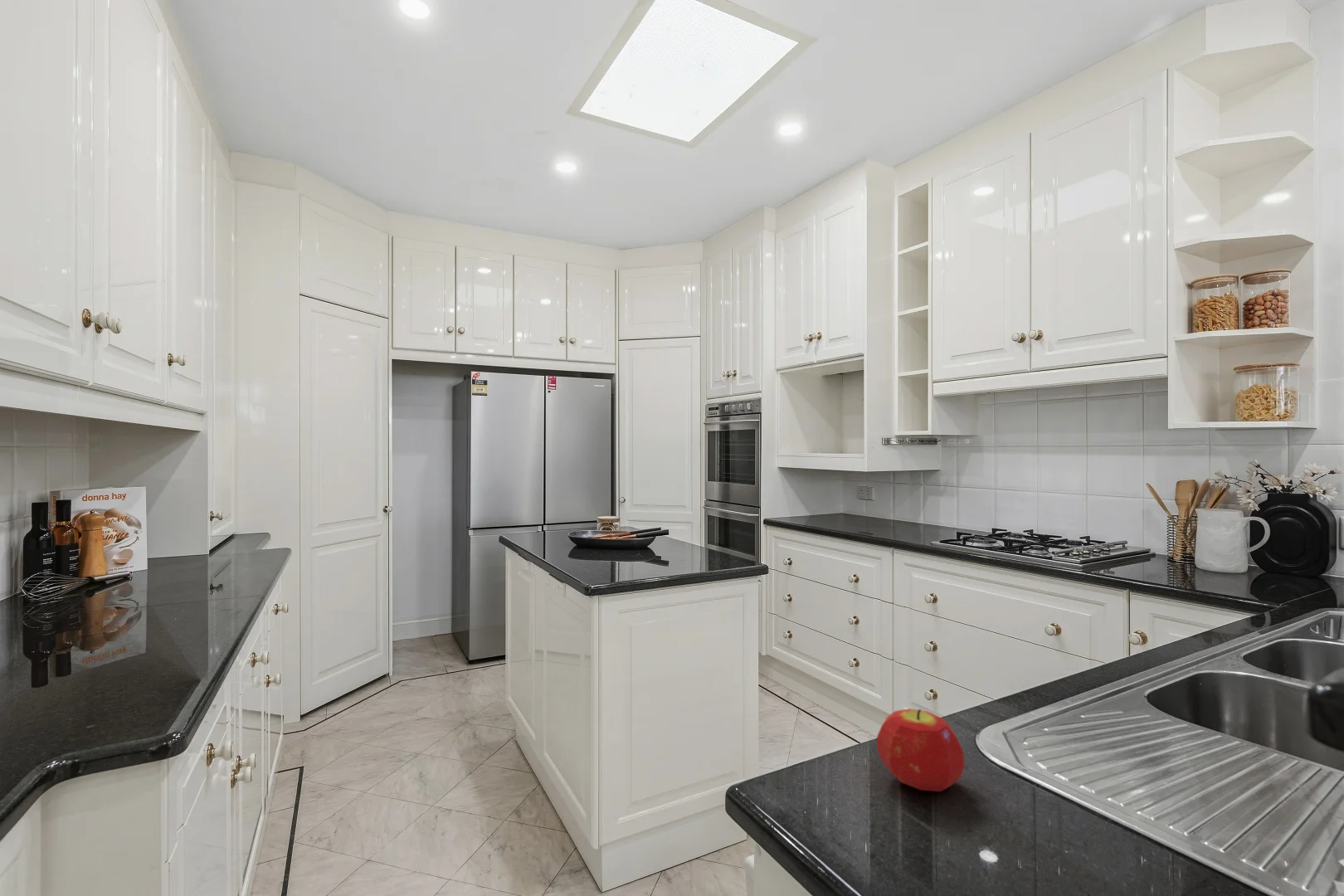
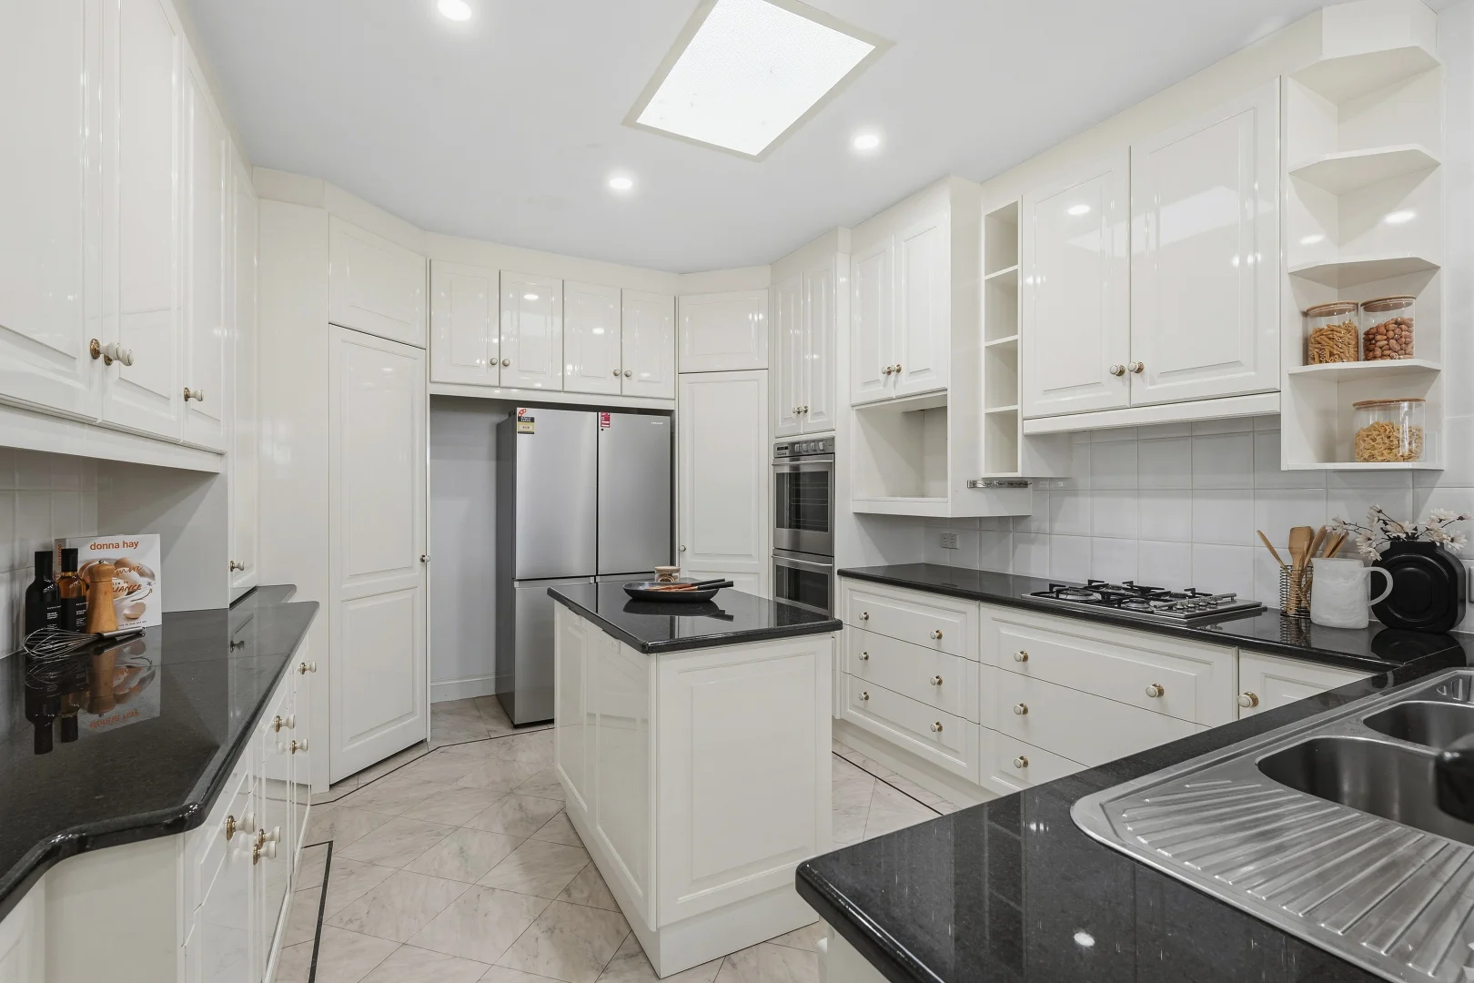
- fruit [876,708,966,792]
